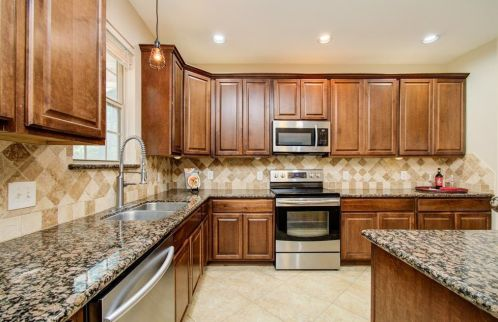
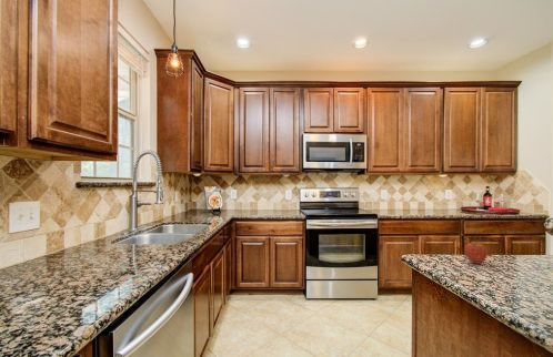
+ fruit [463,238,489,265]
